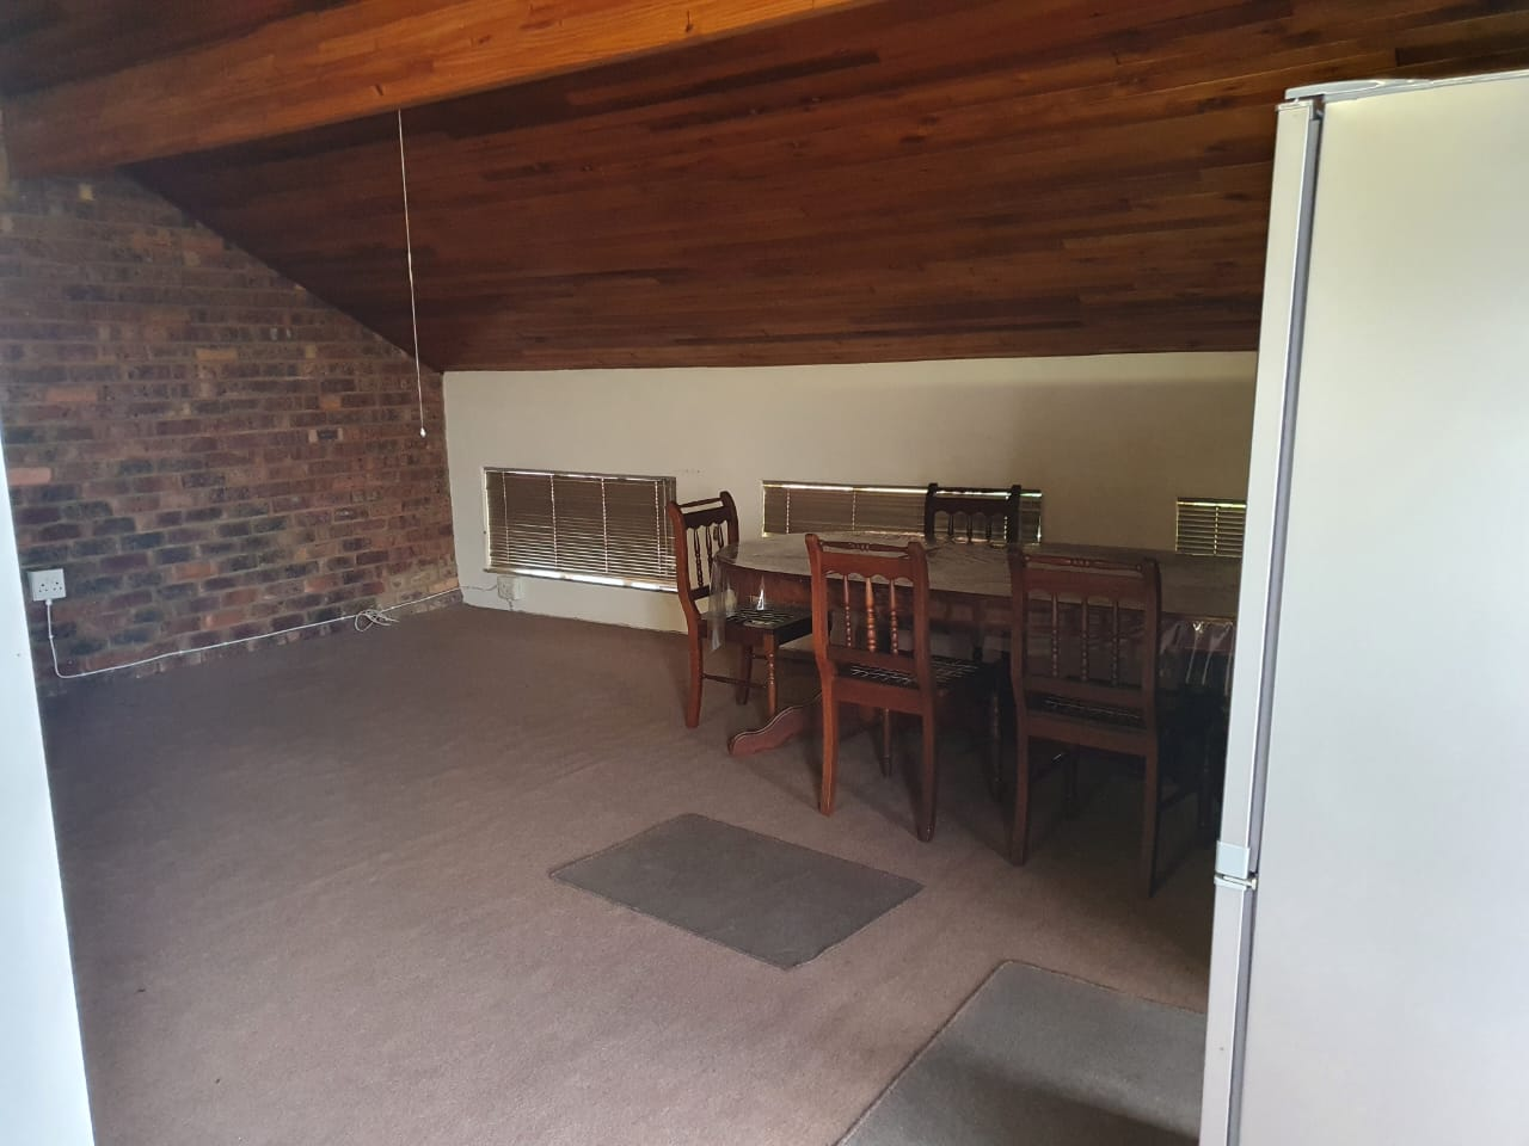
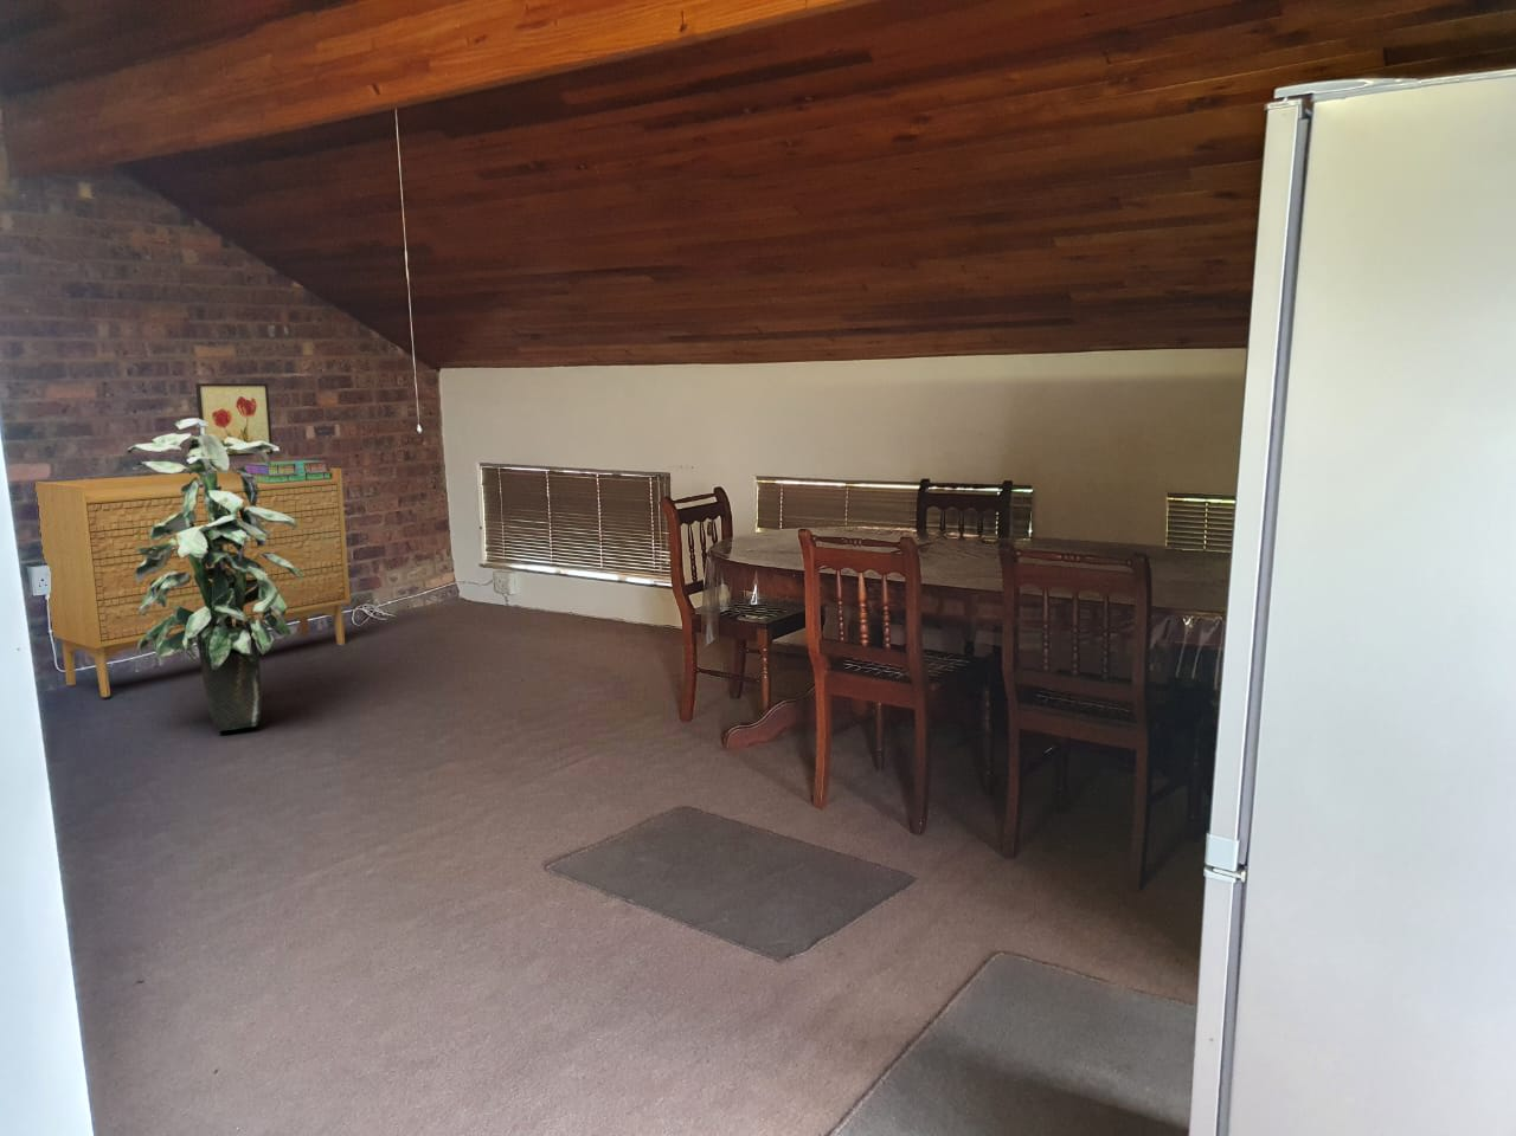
+ indoor plant [124,418,302,733]
+ wall art [195,382,273,458]
+ stack of books [244,459,332,483]
+ sideboard [35,467,352,698]
